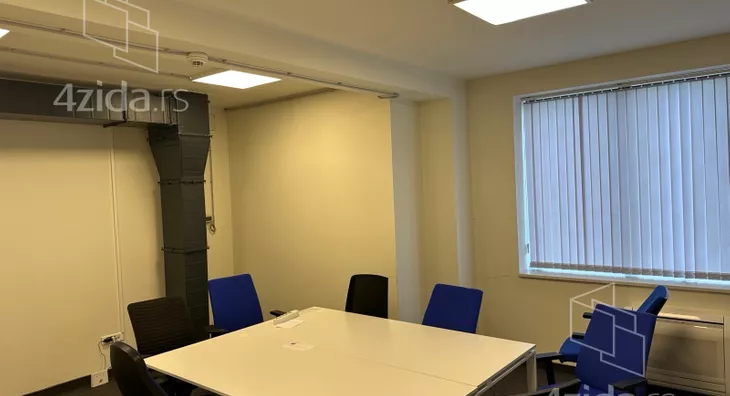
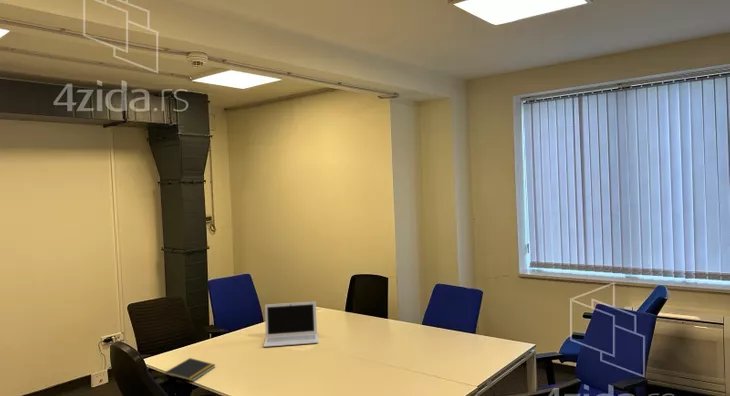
+ laptop [262,300,320,348]
+ notepad [164,357,216,382]
